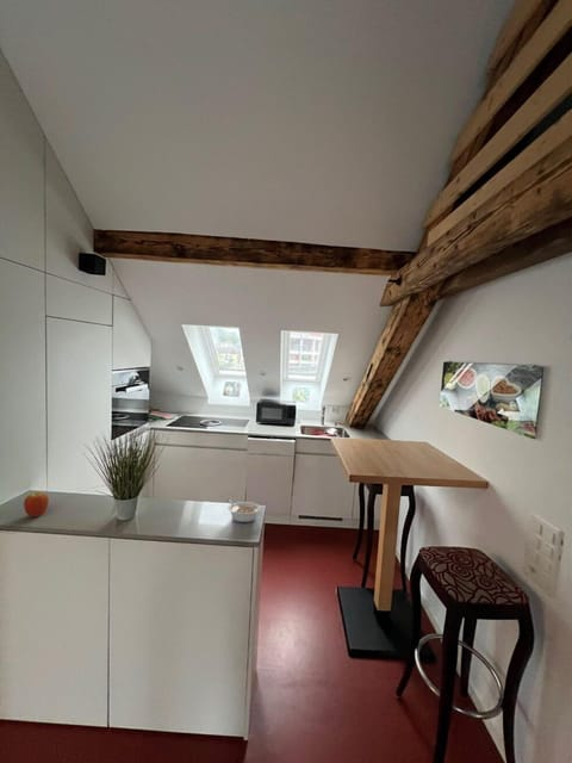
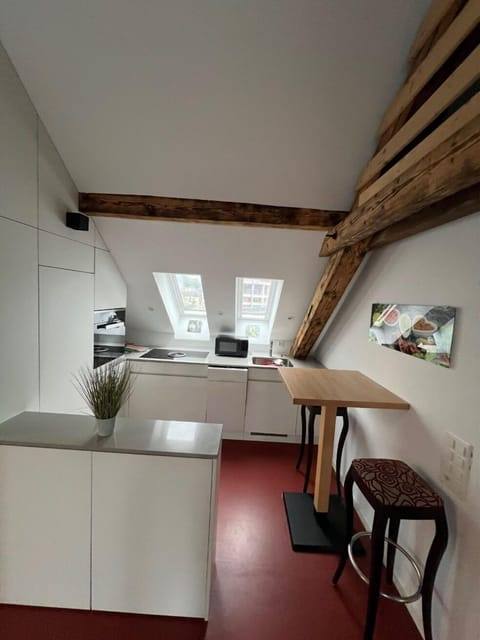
- fruit [23,491,50,519]
- legume [225,498,262,523]
